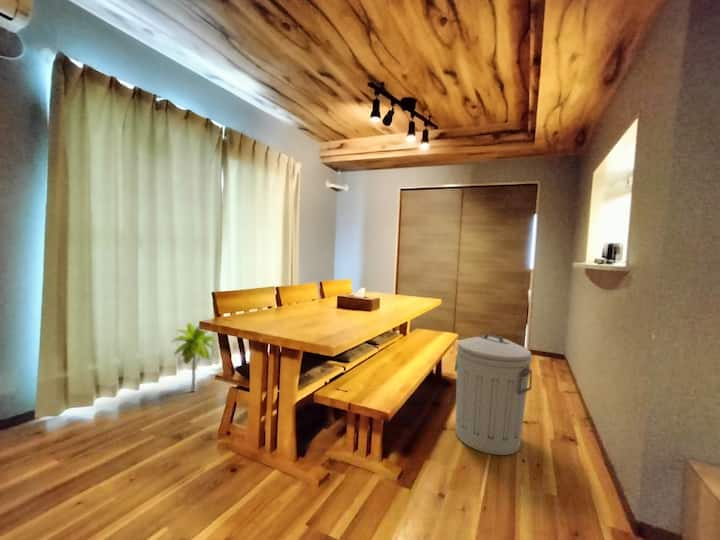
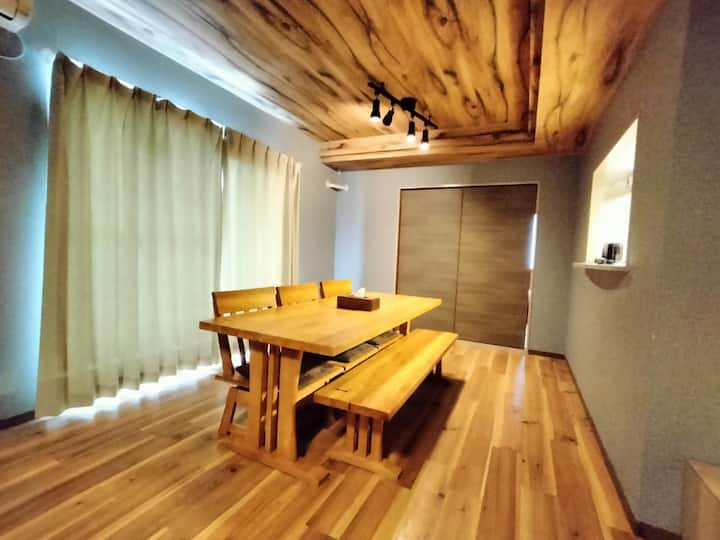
- trash can [454,333,533,456]
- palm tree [170,322,217,393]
